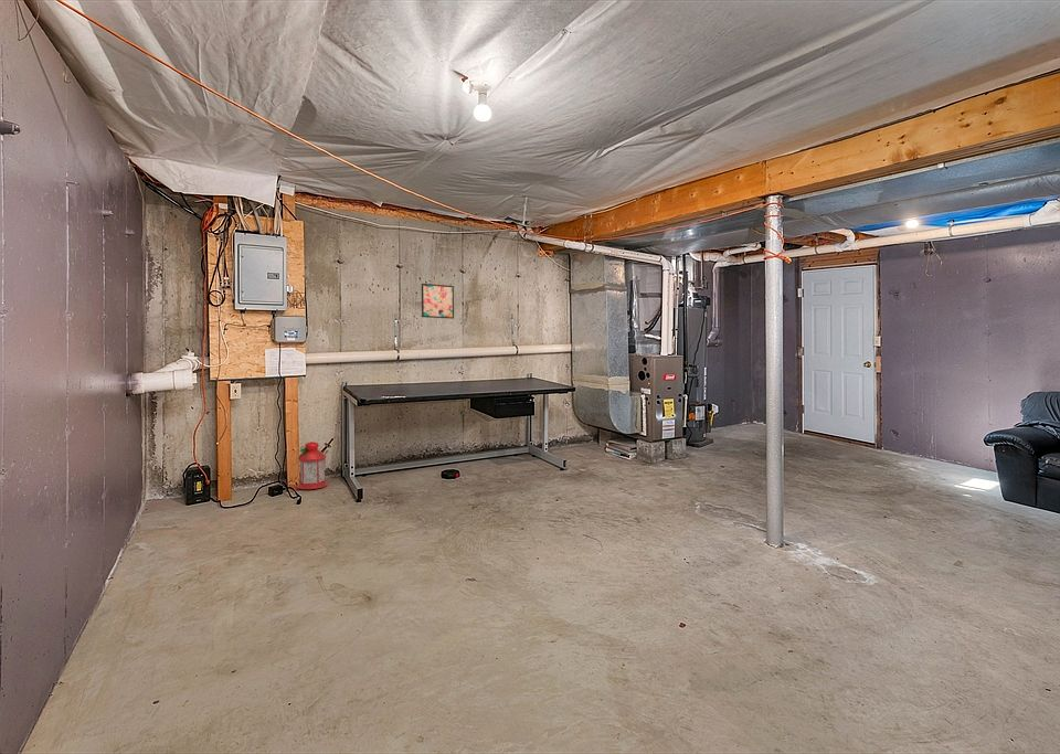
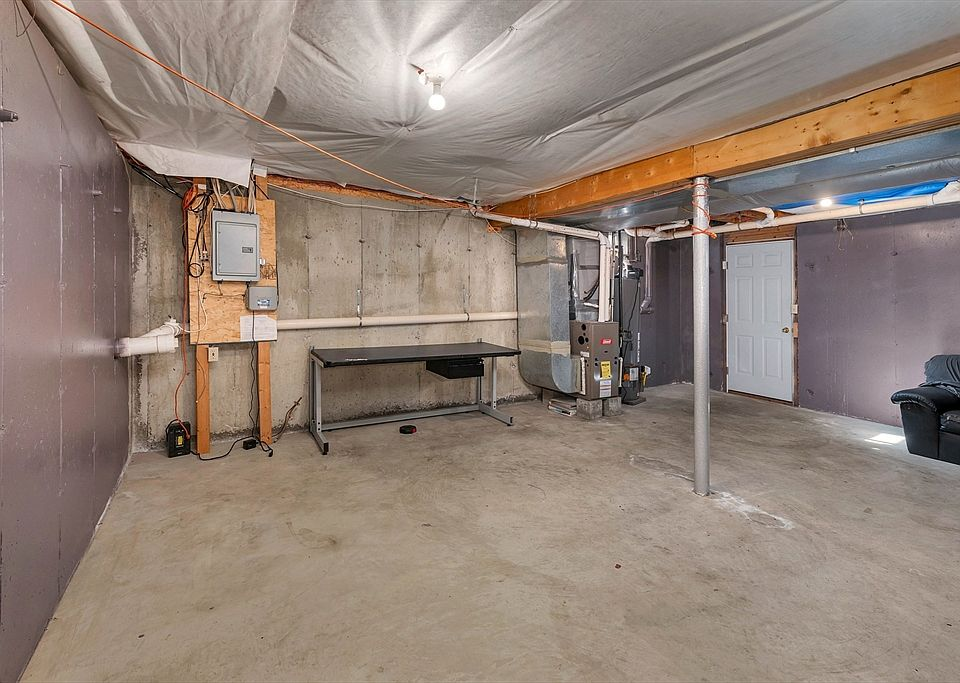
- lantern [295,440,329,490]
- wall art [421,283,455,320]
